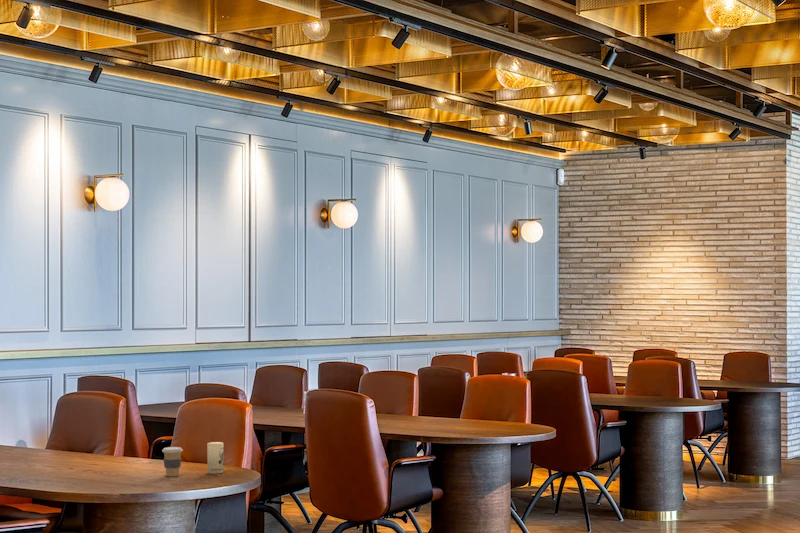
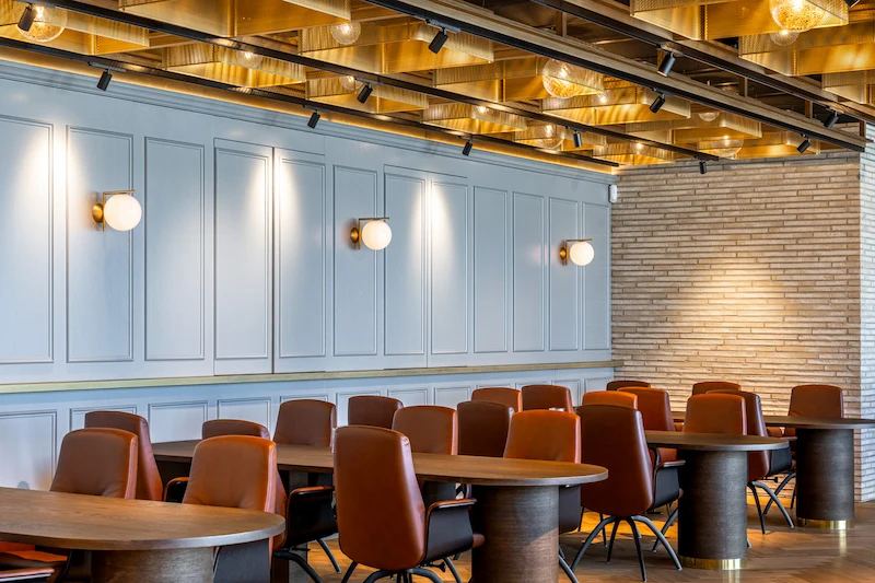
- coffee cup [161,446,184,478]
- candle [206,441,224,475]
